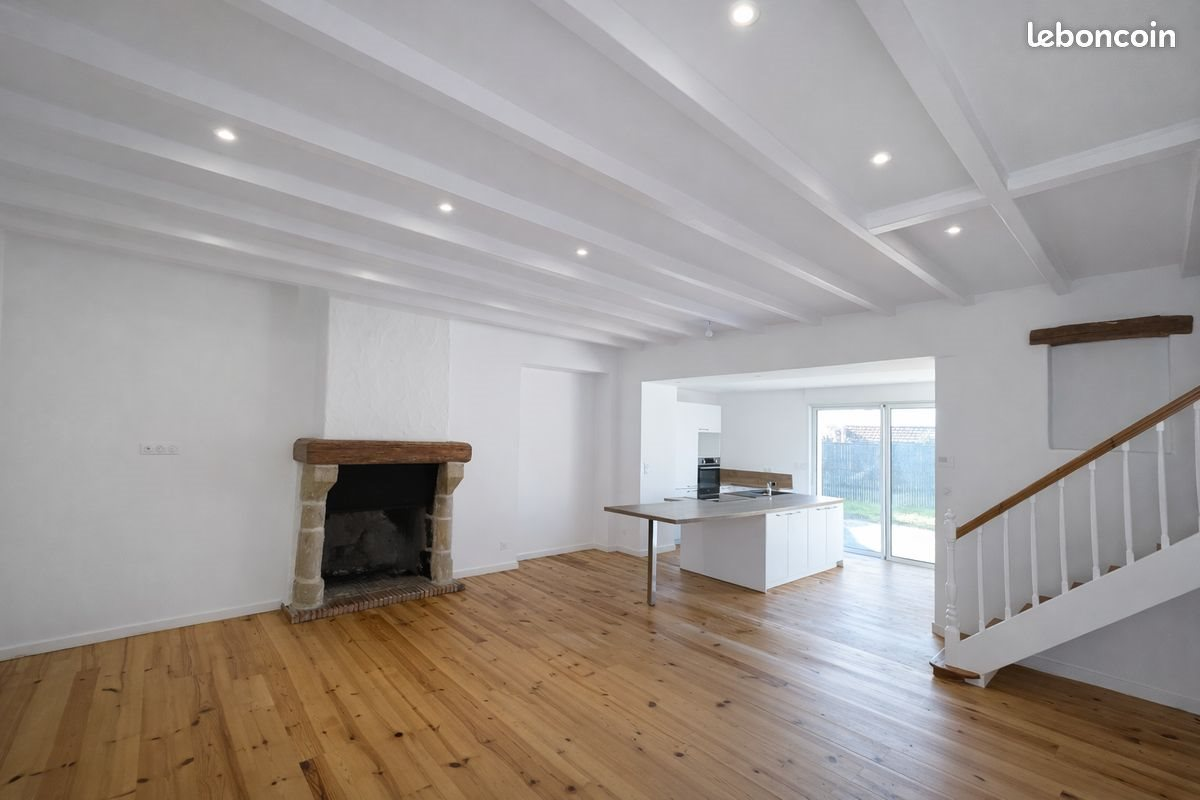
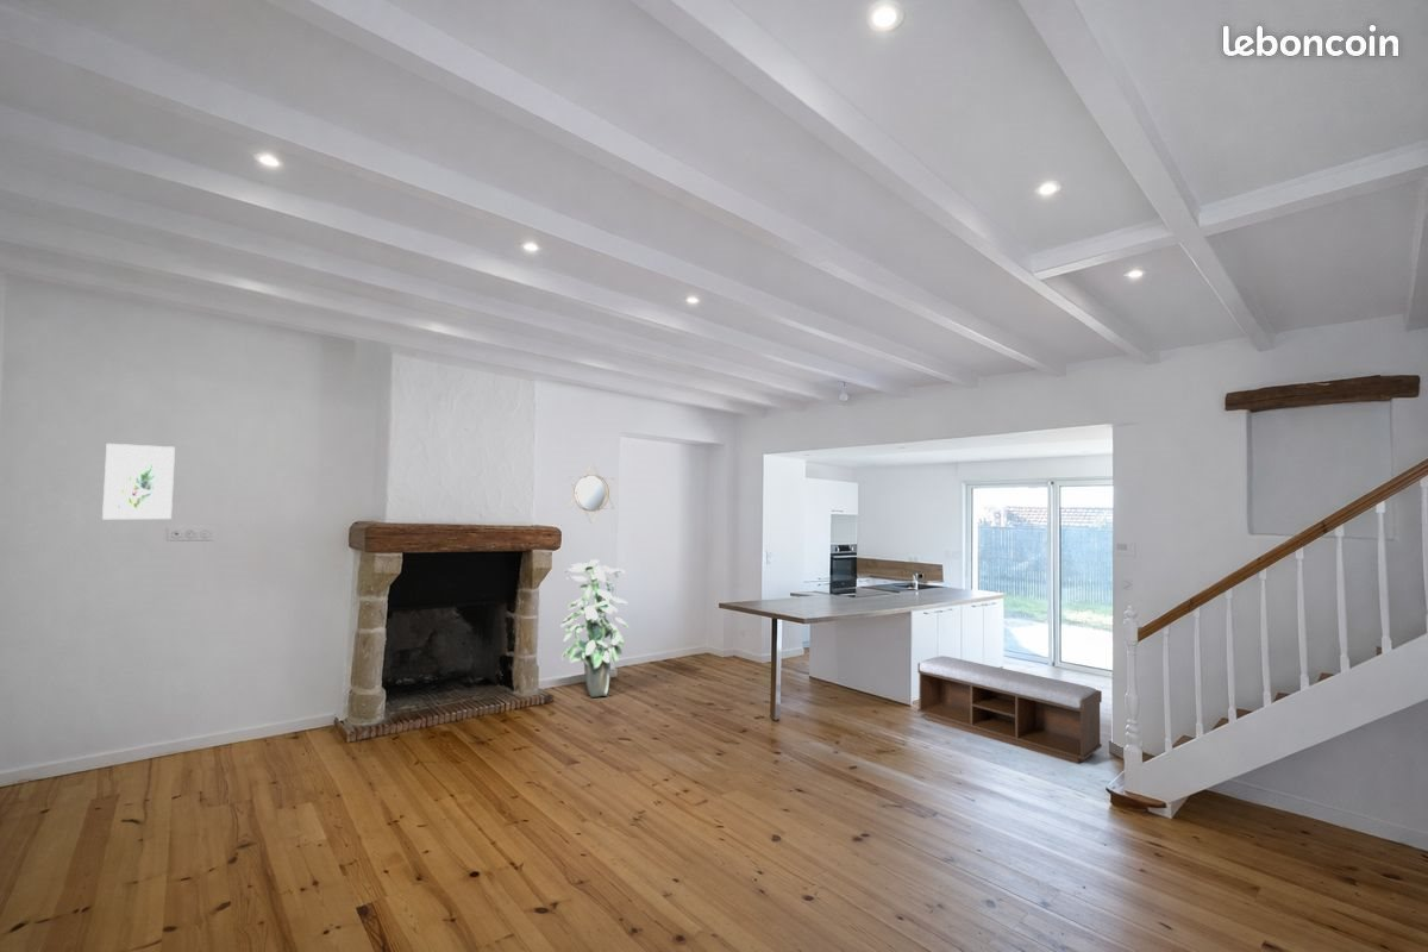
+ bench [916,654,1103,765]
+ indoor plant [559,558,631,699]
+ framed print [101,443,176,520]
+ home mirror [568,462,615,525]
